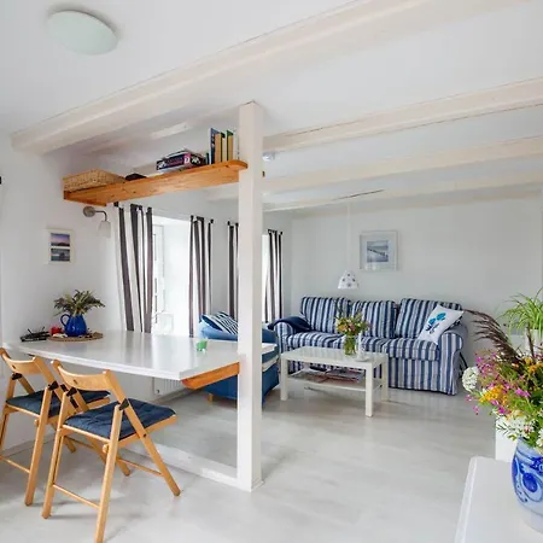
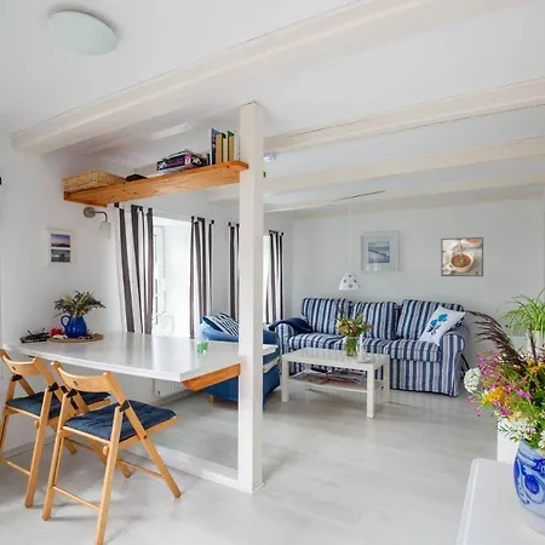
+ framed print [440,236,484,277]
